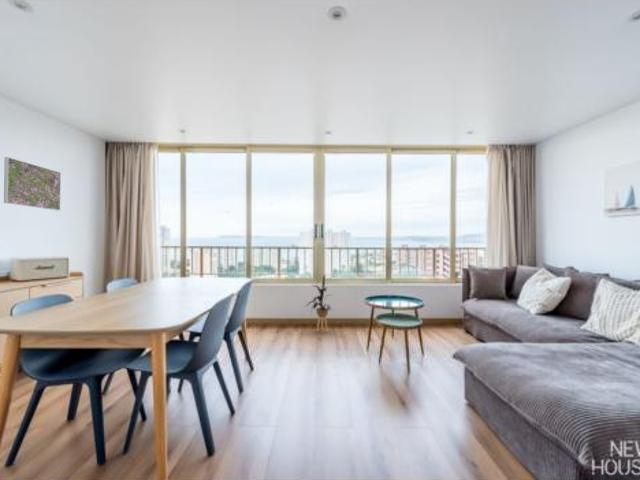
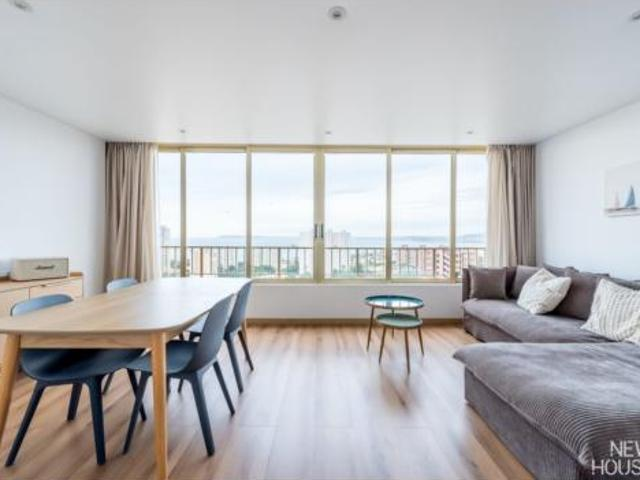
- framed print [3,156,62,211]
- house plant [305,274,332,333]
